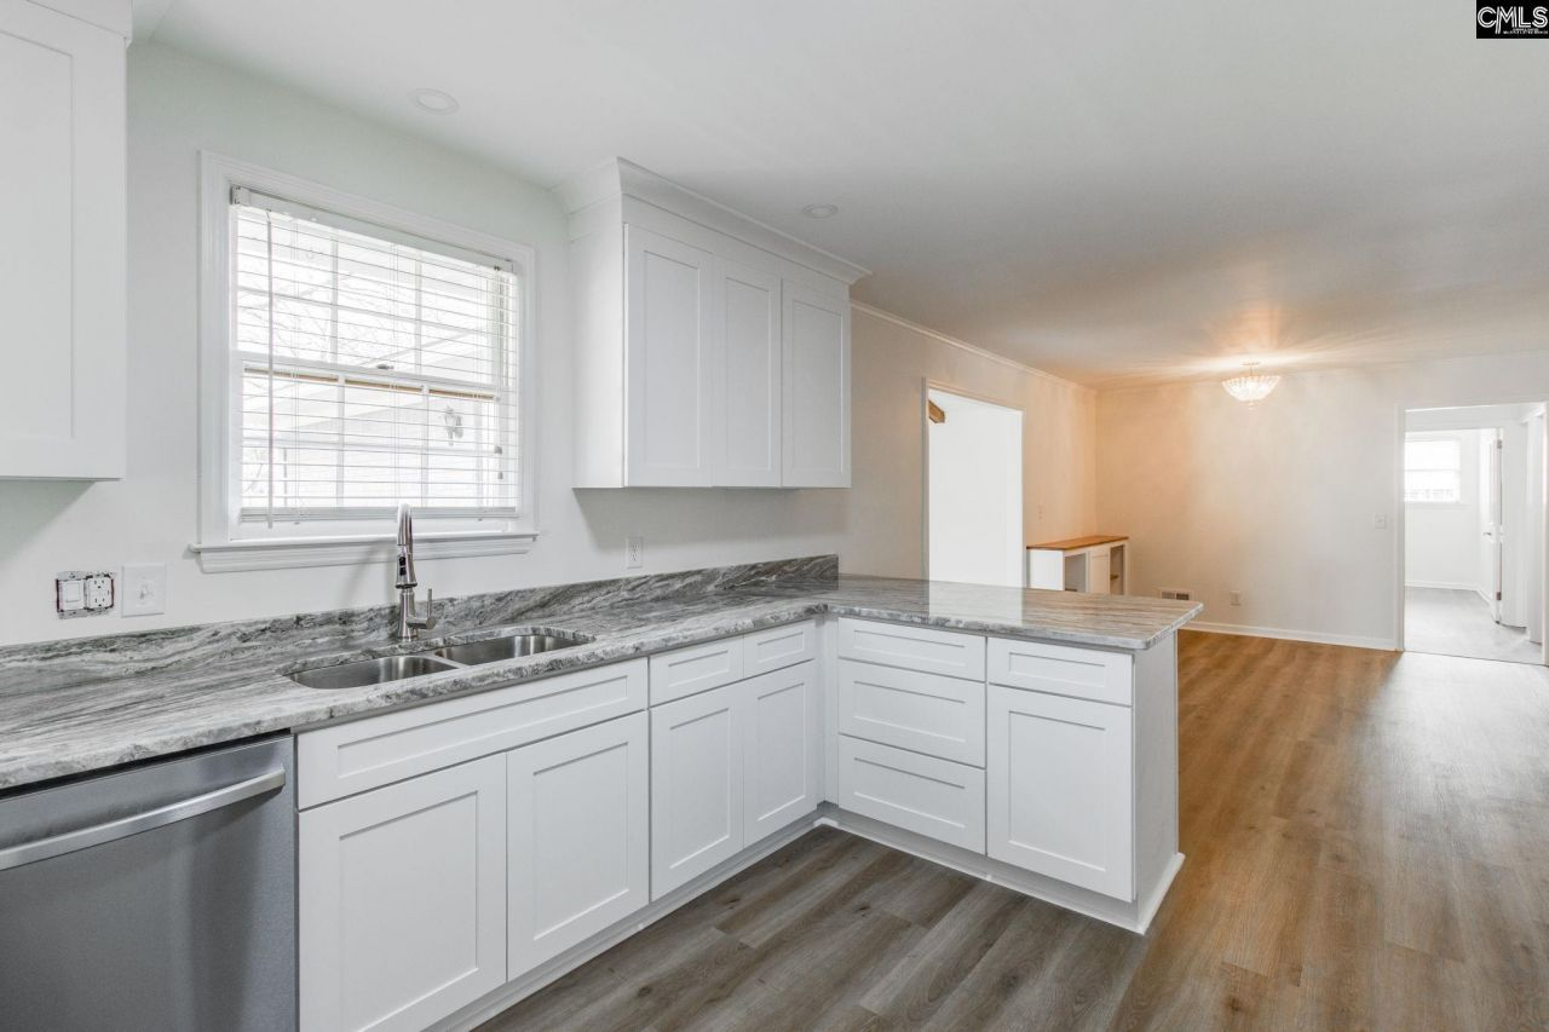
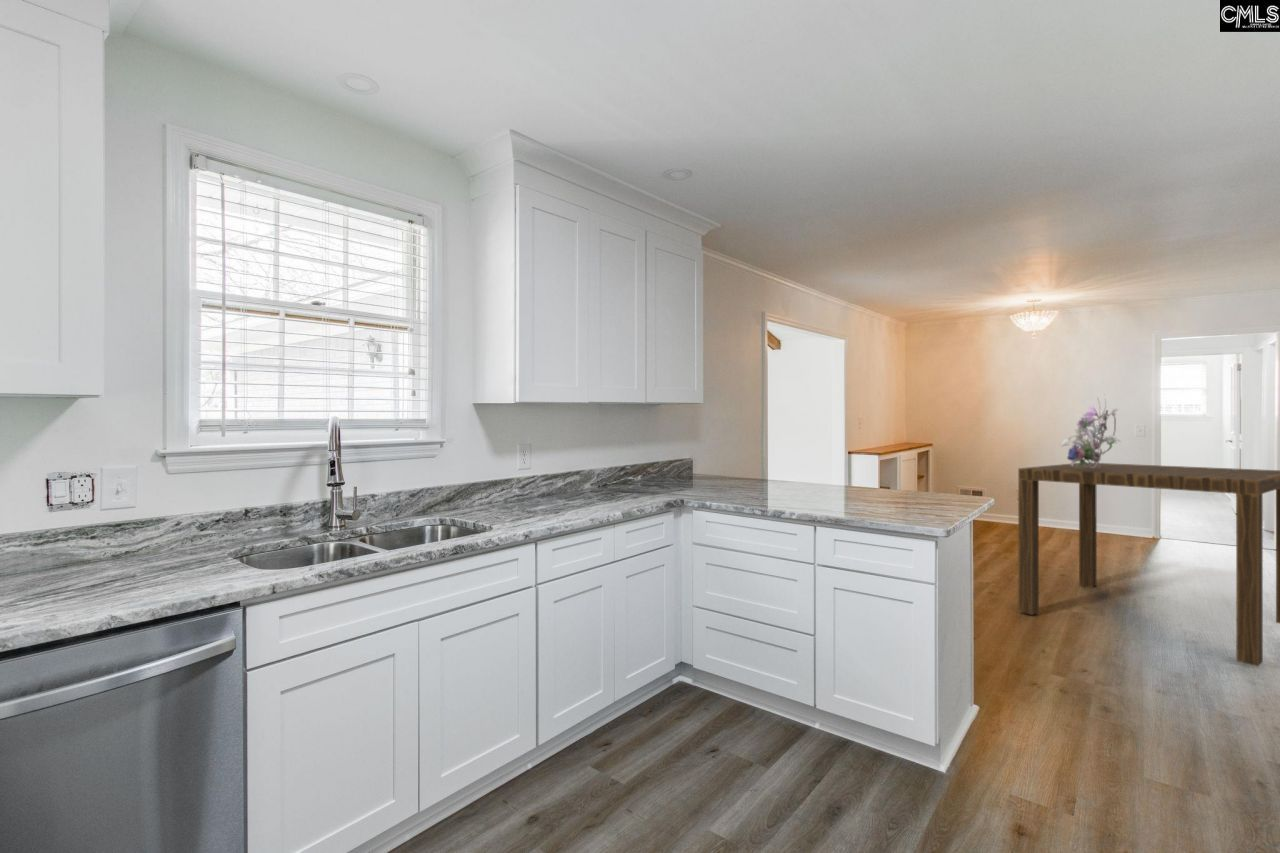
+ bouquet [1059,391,1142,468]
+ dining table [1017,462,1280,667]
